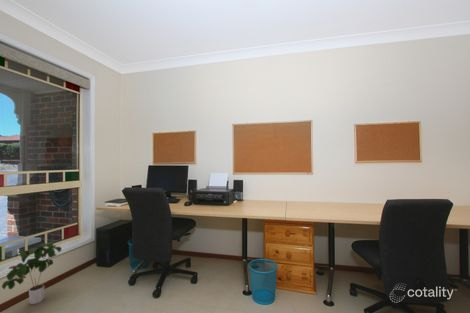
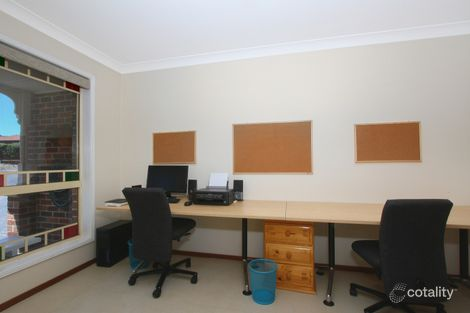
- potted plant [1,241,62,305]
